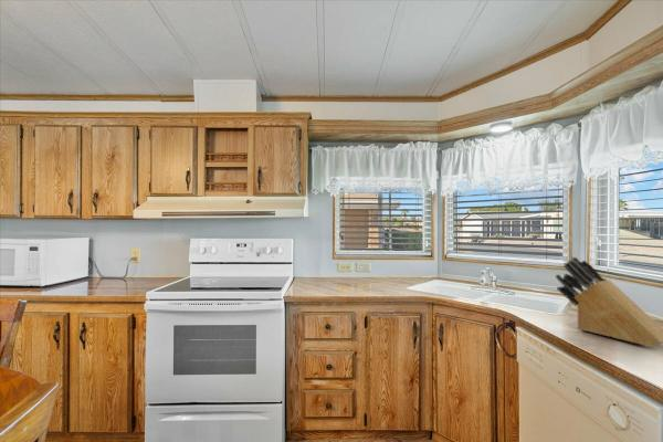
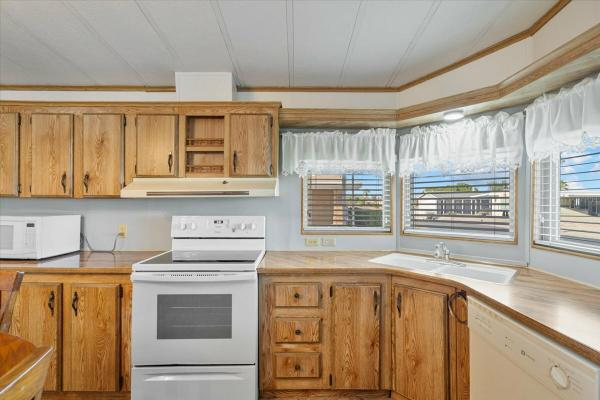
- knife block [555,256,663,348]
